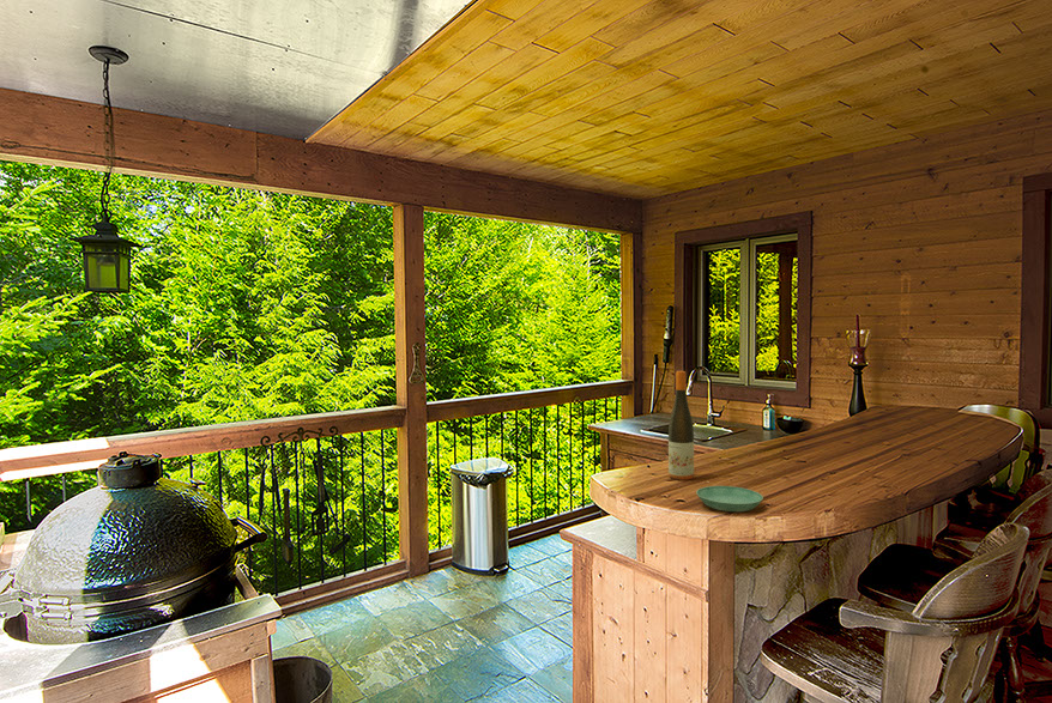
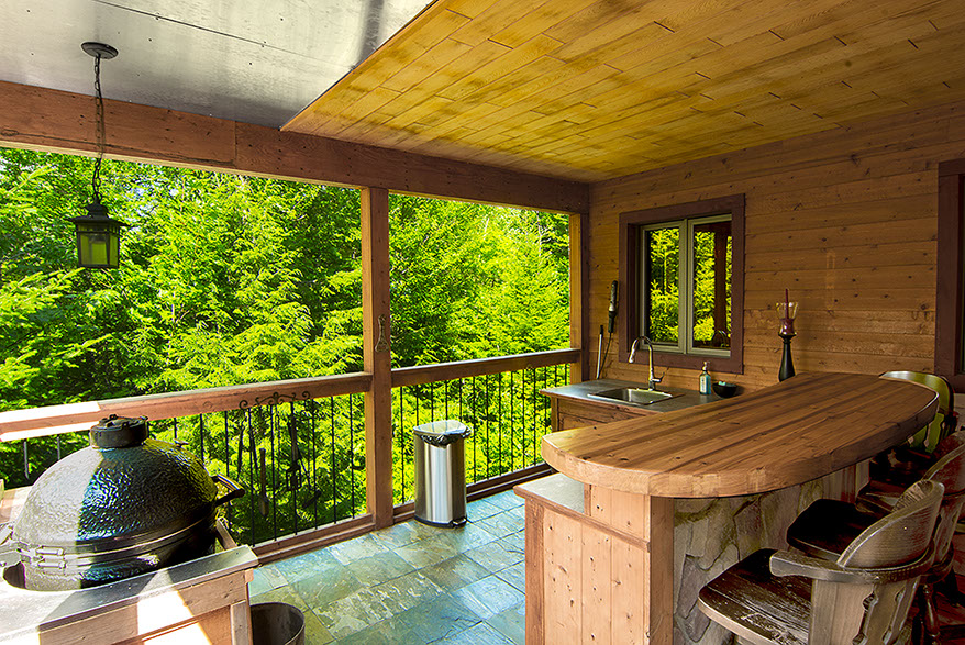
- wine bottle [667,370,695,481]
- saucer [695,485,764,513]
